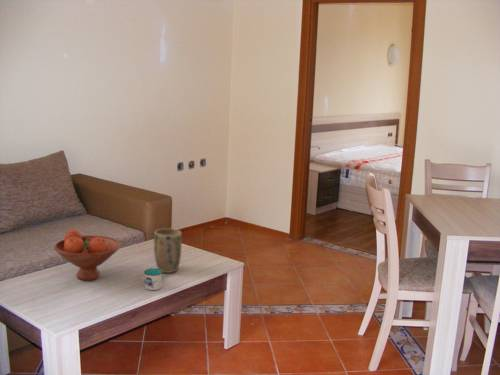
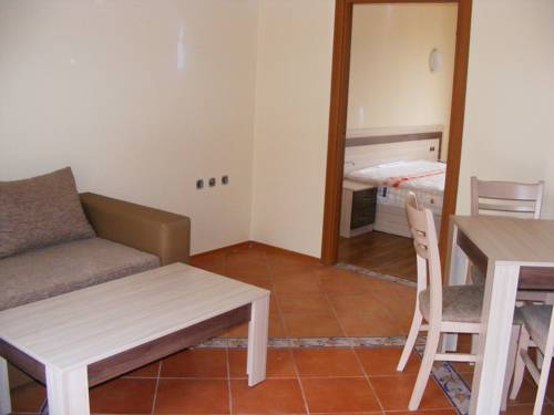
- mug [141,268,164,291]
- plant pot [153,227,183,274]
- fruit bowl [53,229,122,281]
